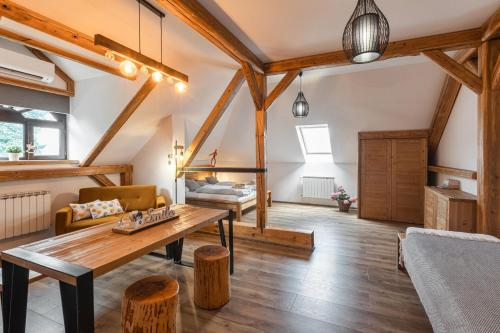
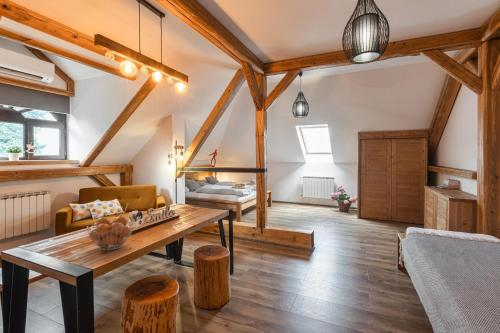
+ fruit basket [85,215,135,251]
